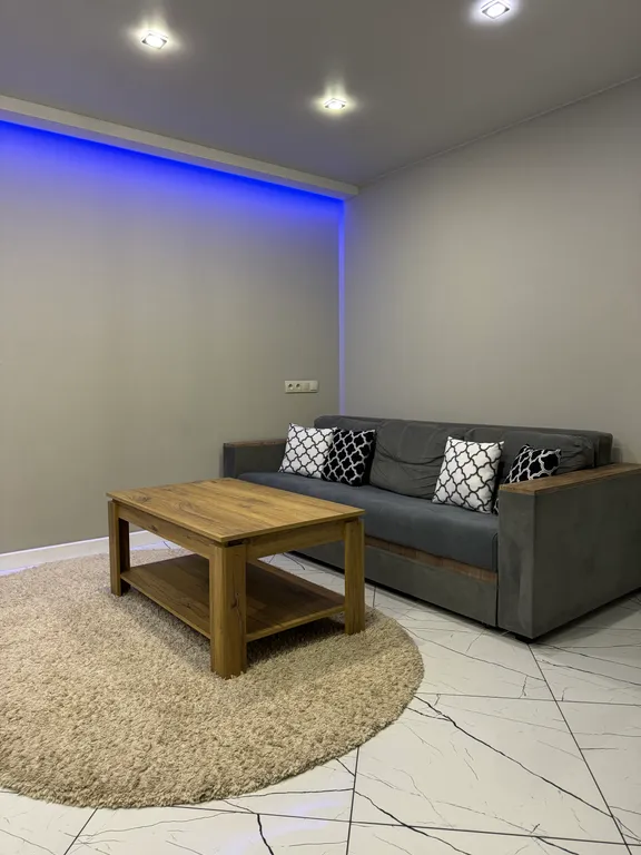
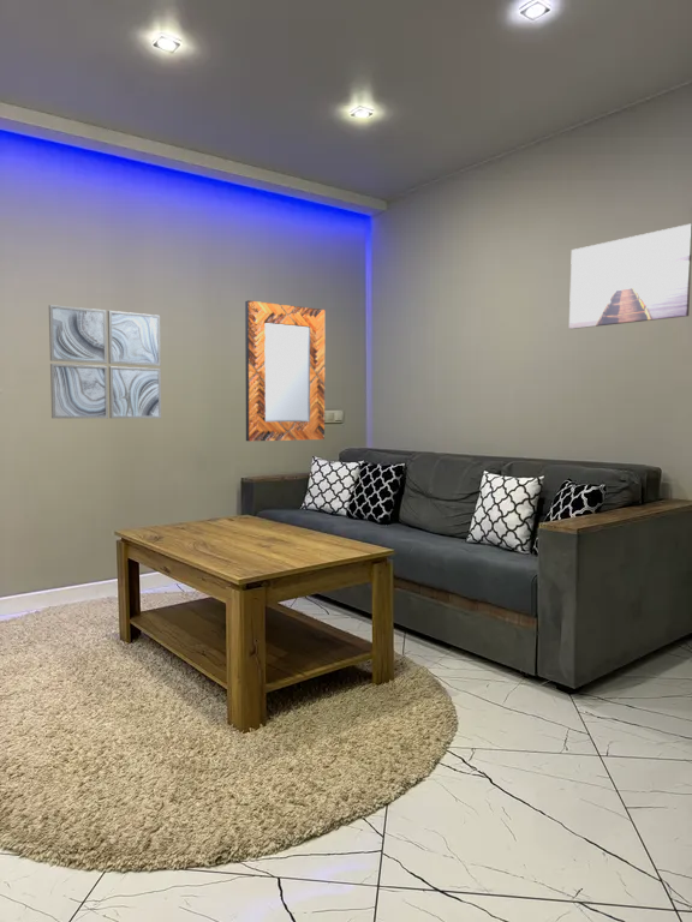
+ wall art [48,304,162,419]
+ home mirror [244,299,327,442]
+ wall art [568,223,692,330]
